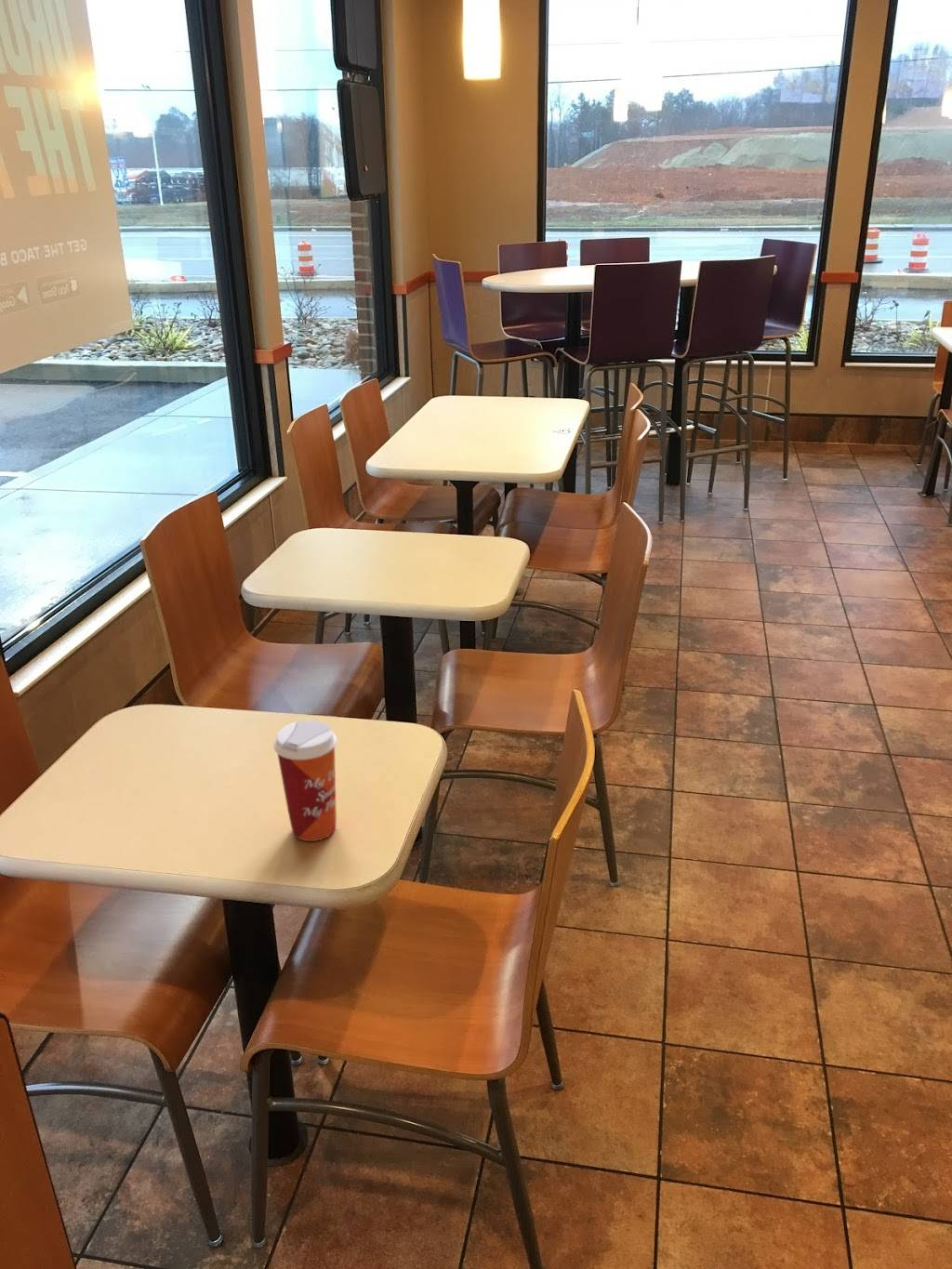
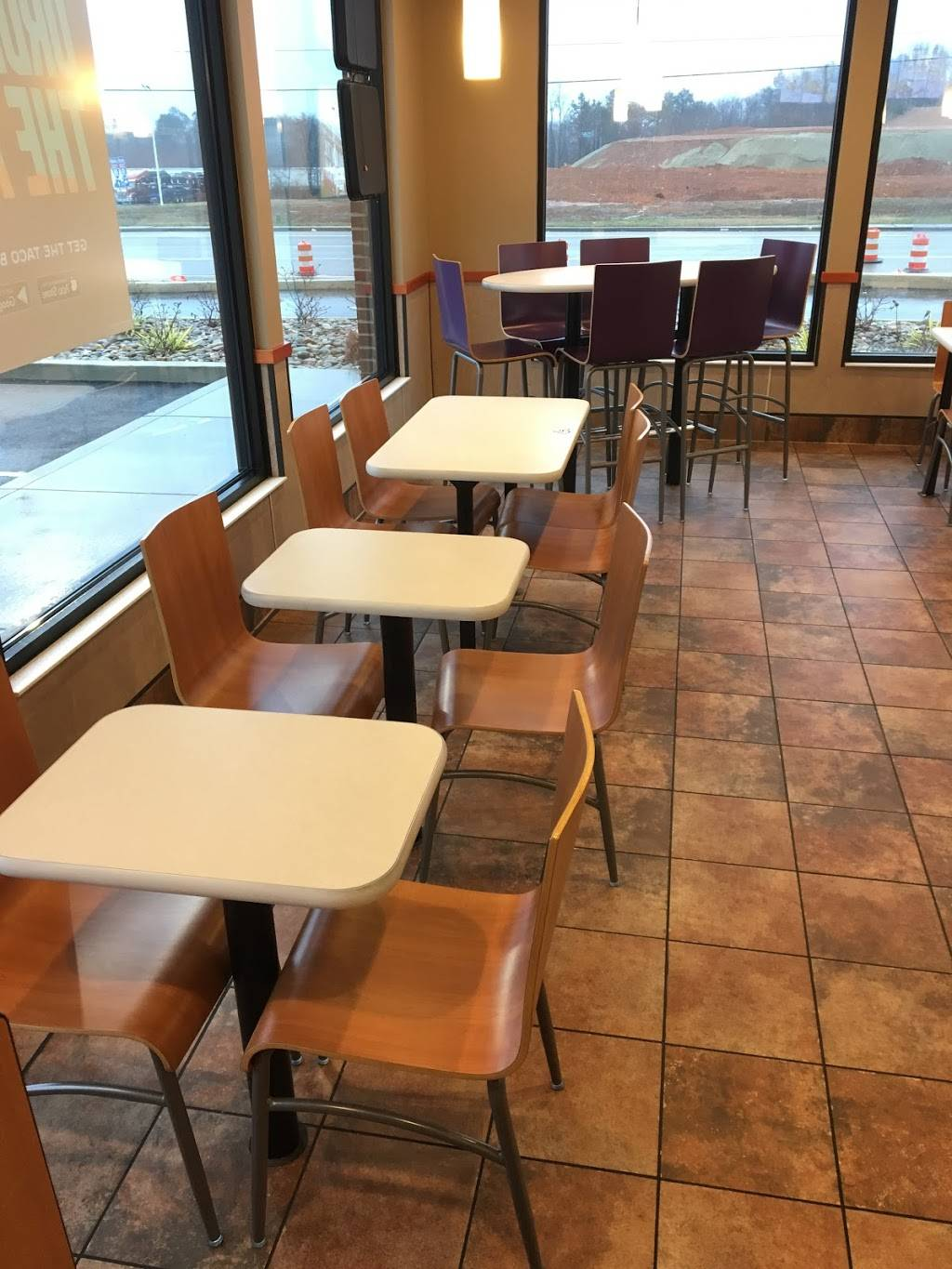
- paper cup [272,720,337,842]
